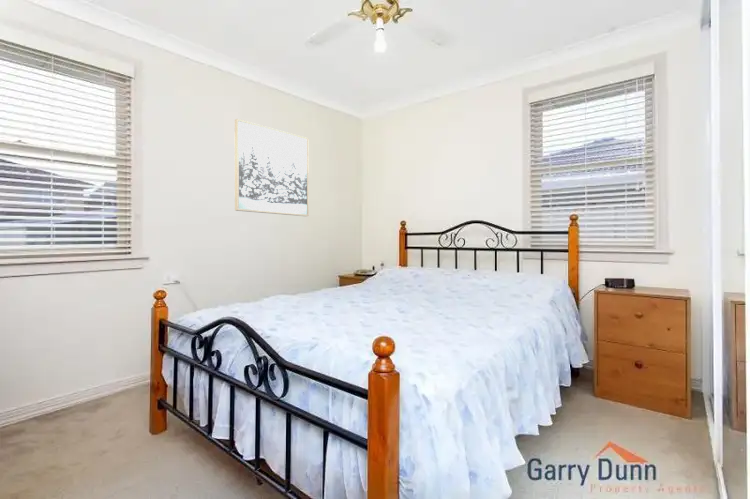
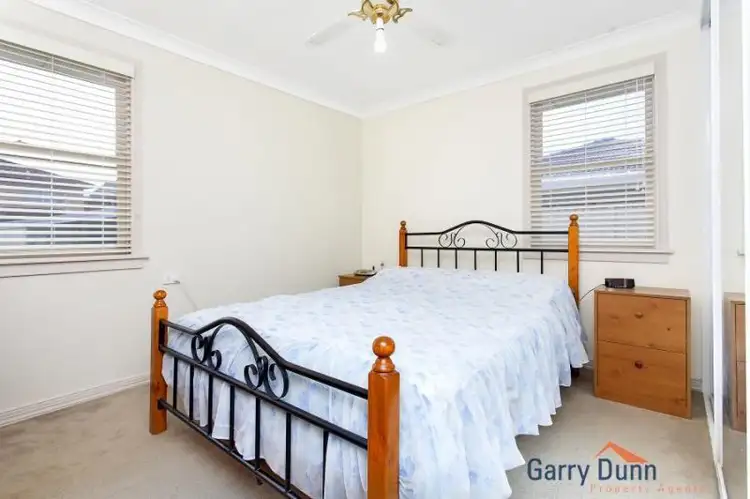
- wall art [234,118,310,217]
